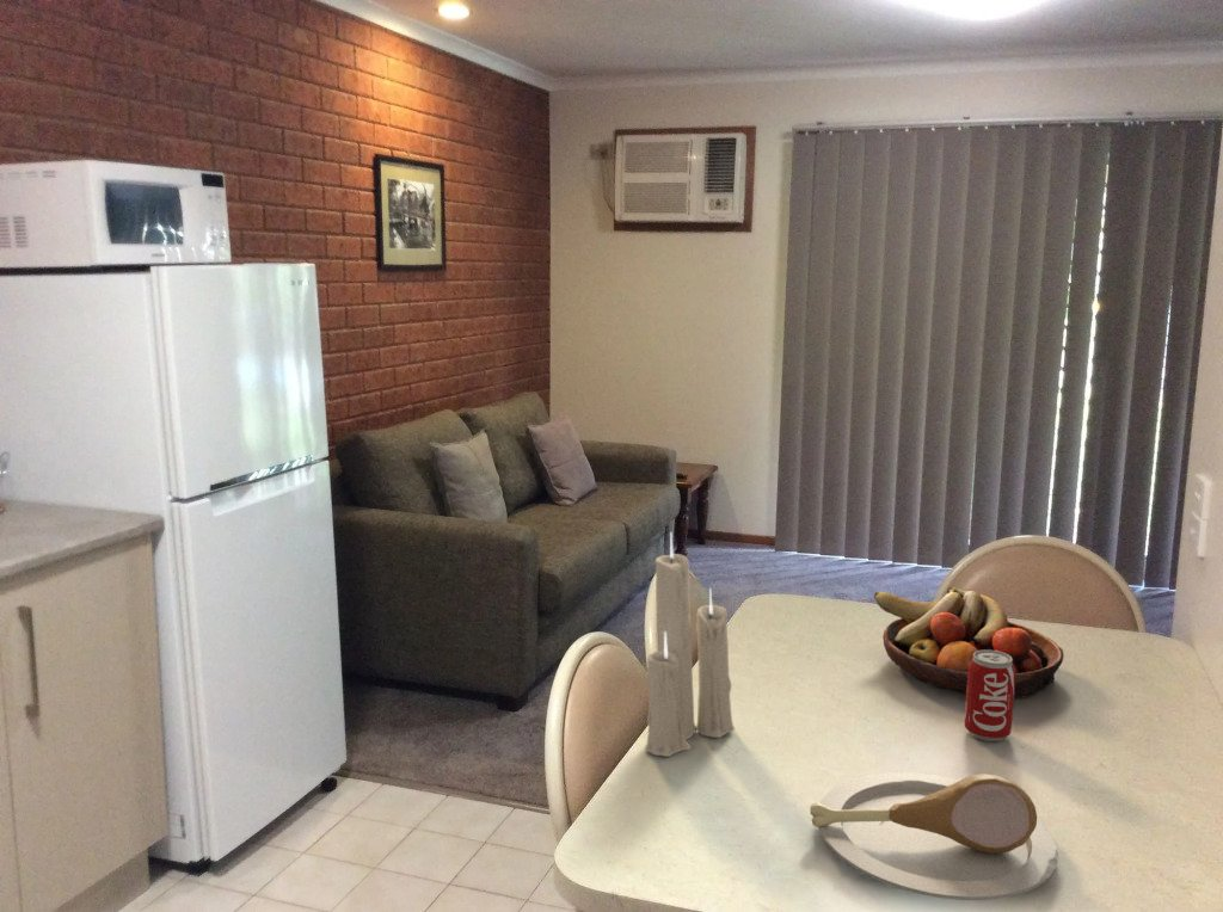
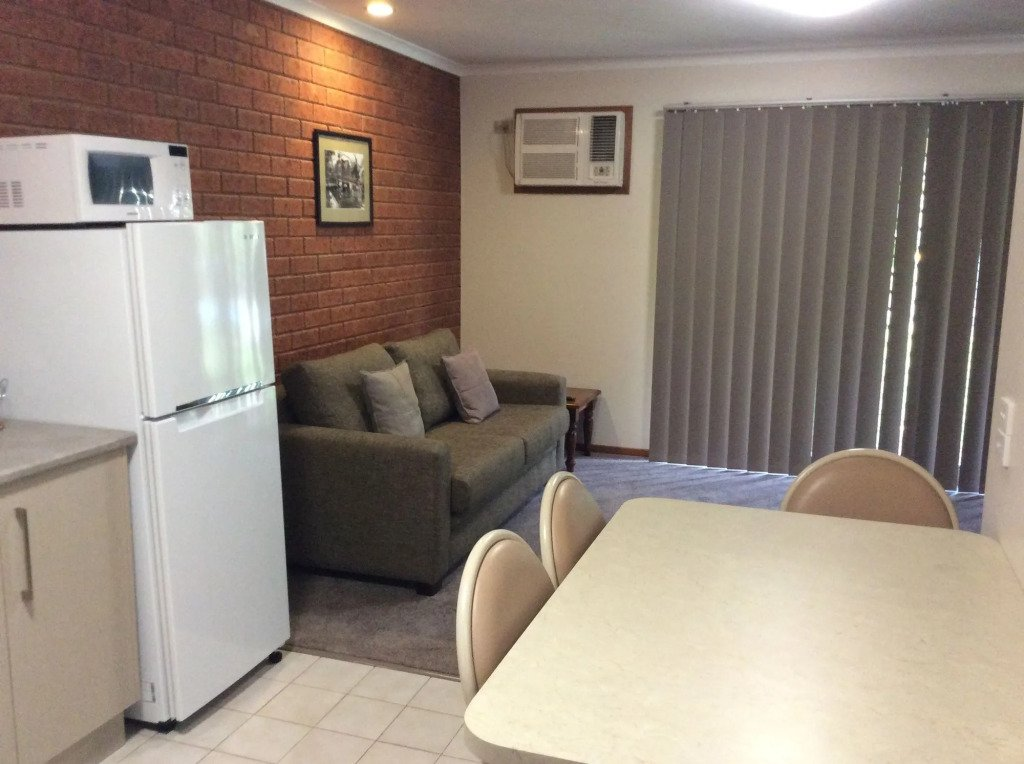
- candle [644,531,736,758]
- plate [809,771,1059,901]
- fruit bowl [873,585,1065,698]
- beverage can [964,651,1015,742]
